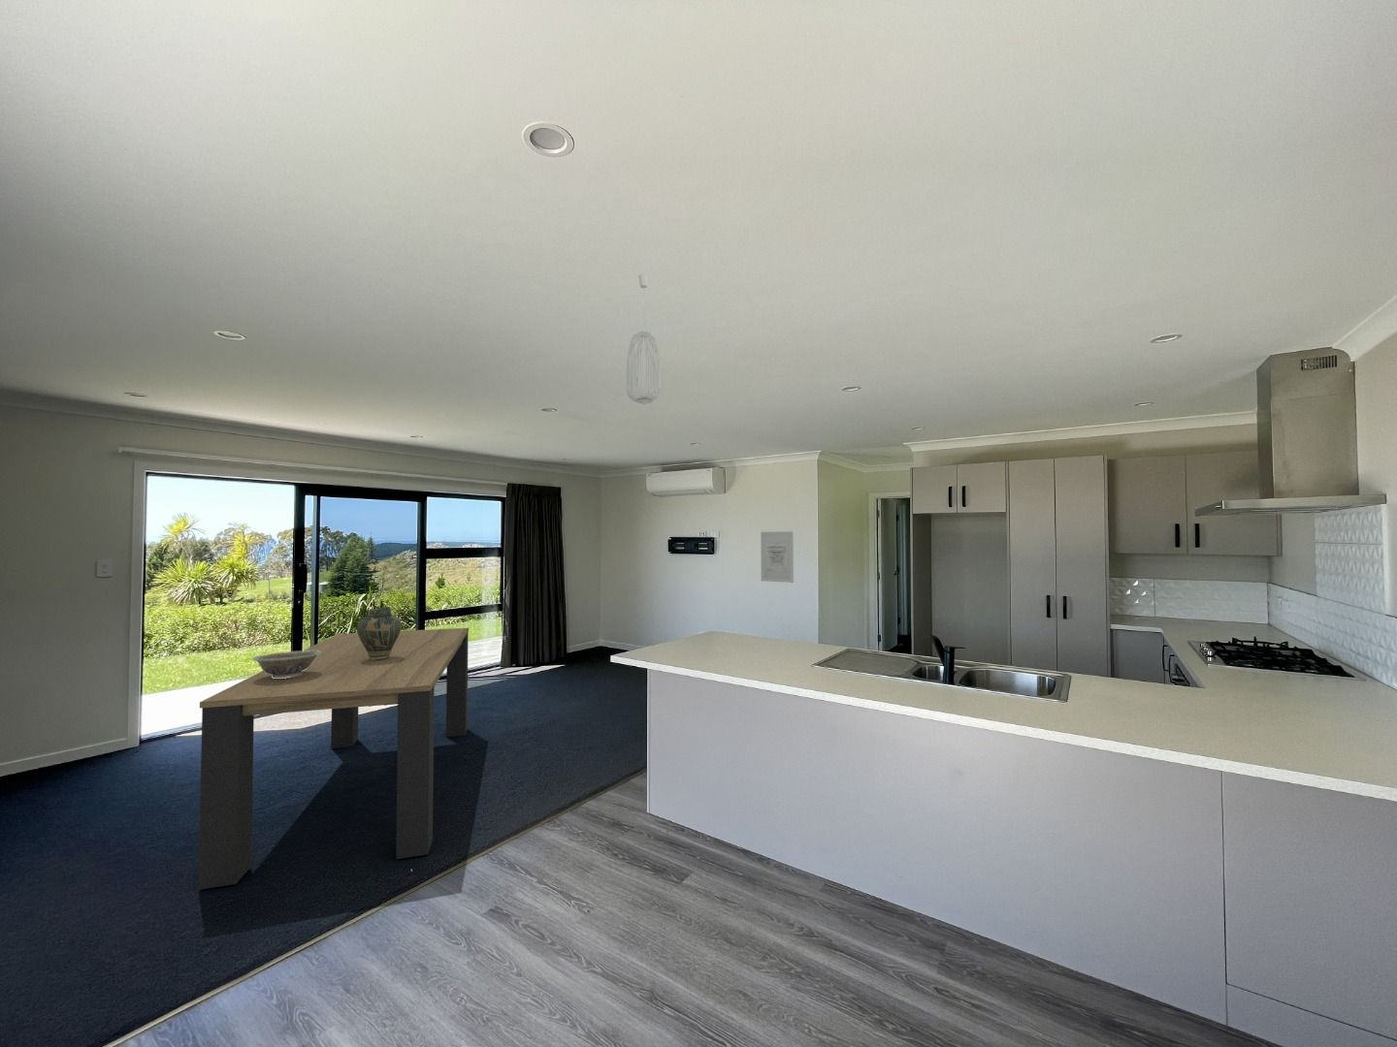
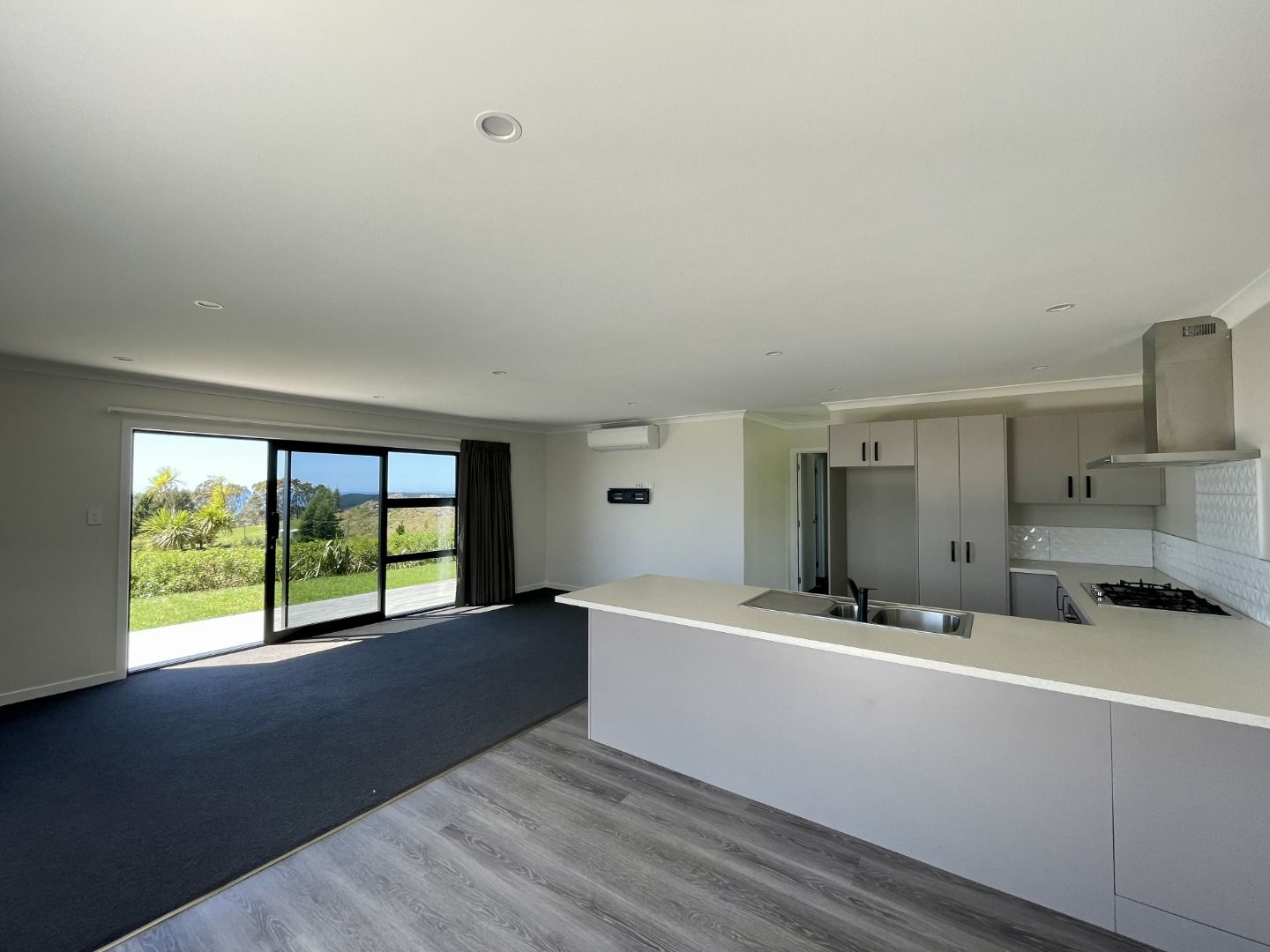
- vase [356,606,402,660]
- wall art [760,530,794,584]
- pendant light [626,274,661,405]
- decorative bowl [251,650,321,679]
- dining table [197,627,470,891]
